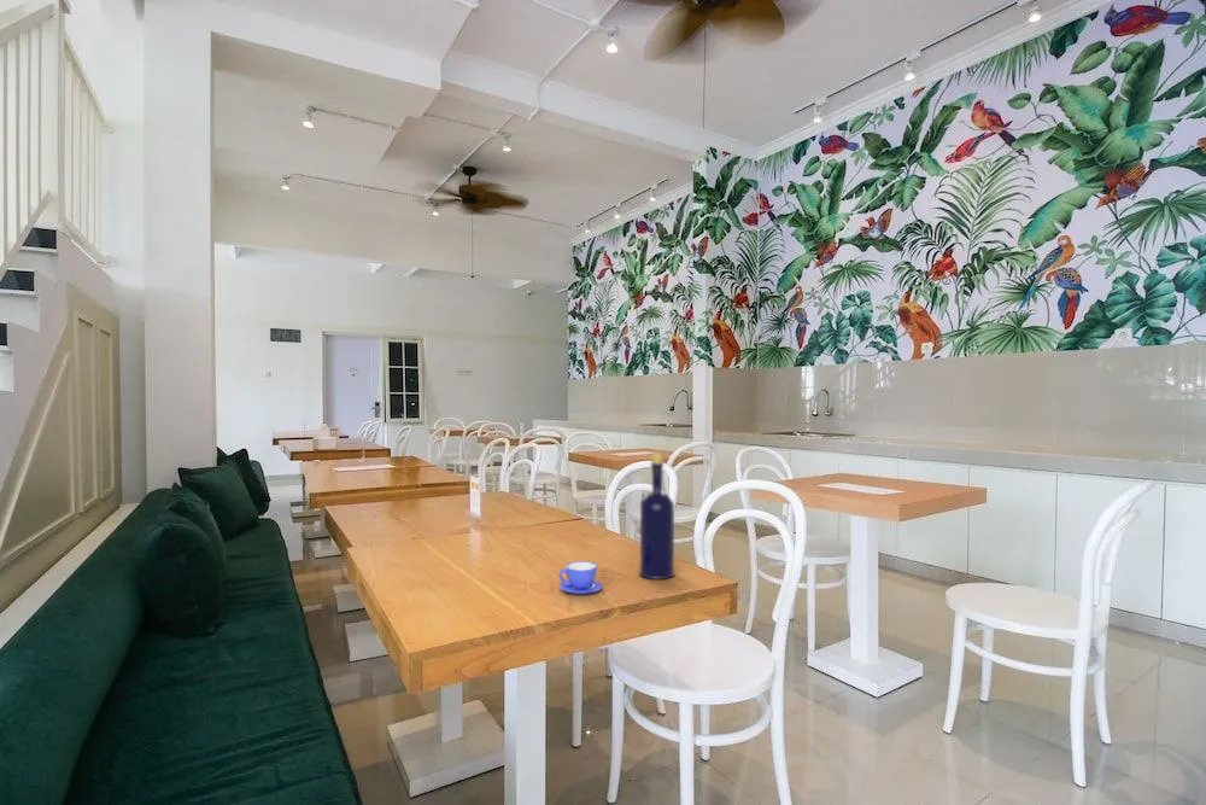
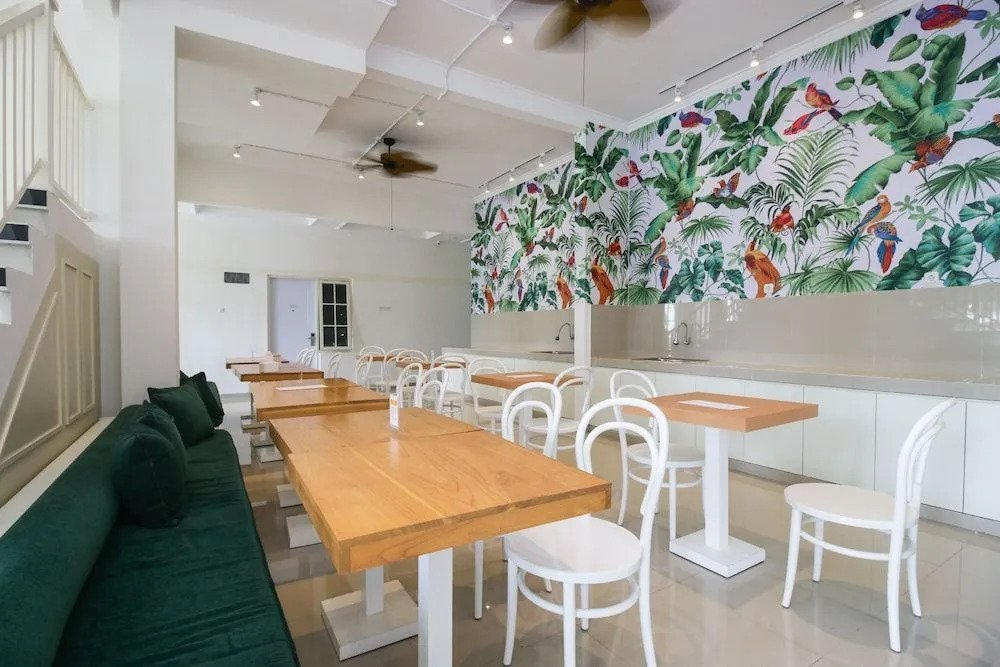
- teacup [558,560,603,595]
- bottle [638,451,675,581]
